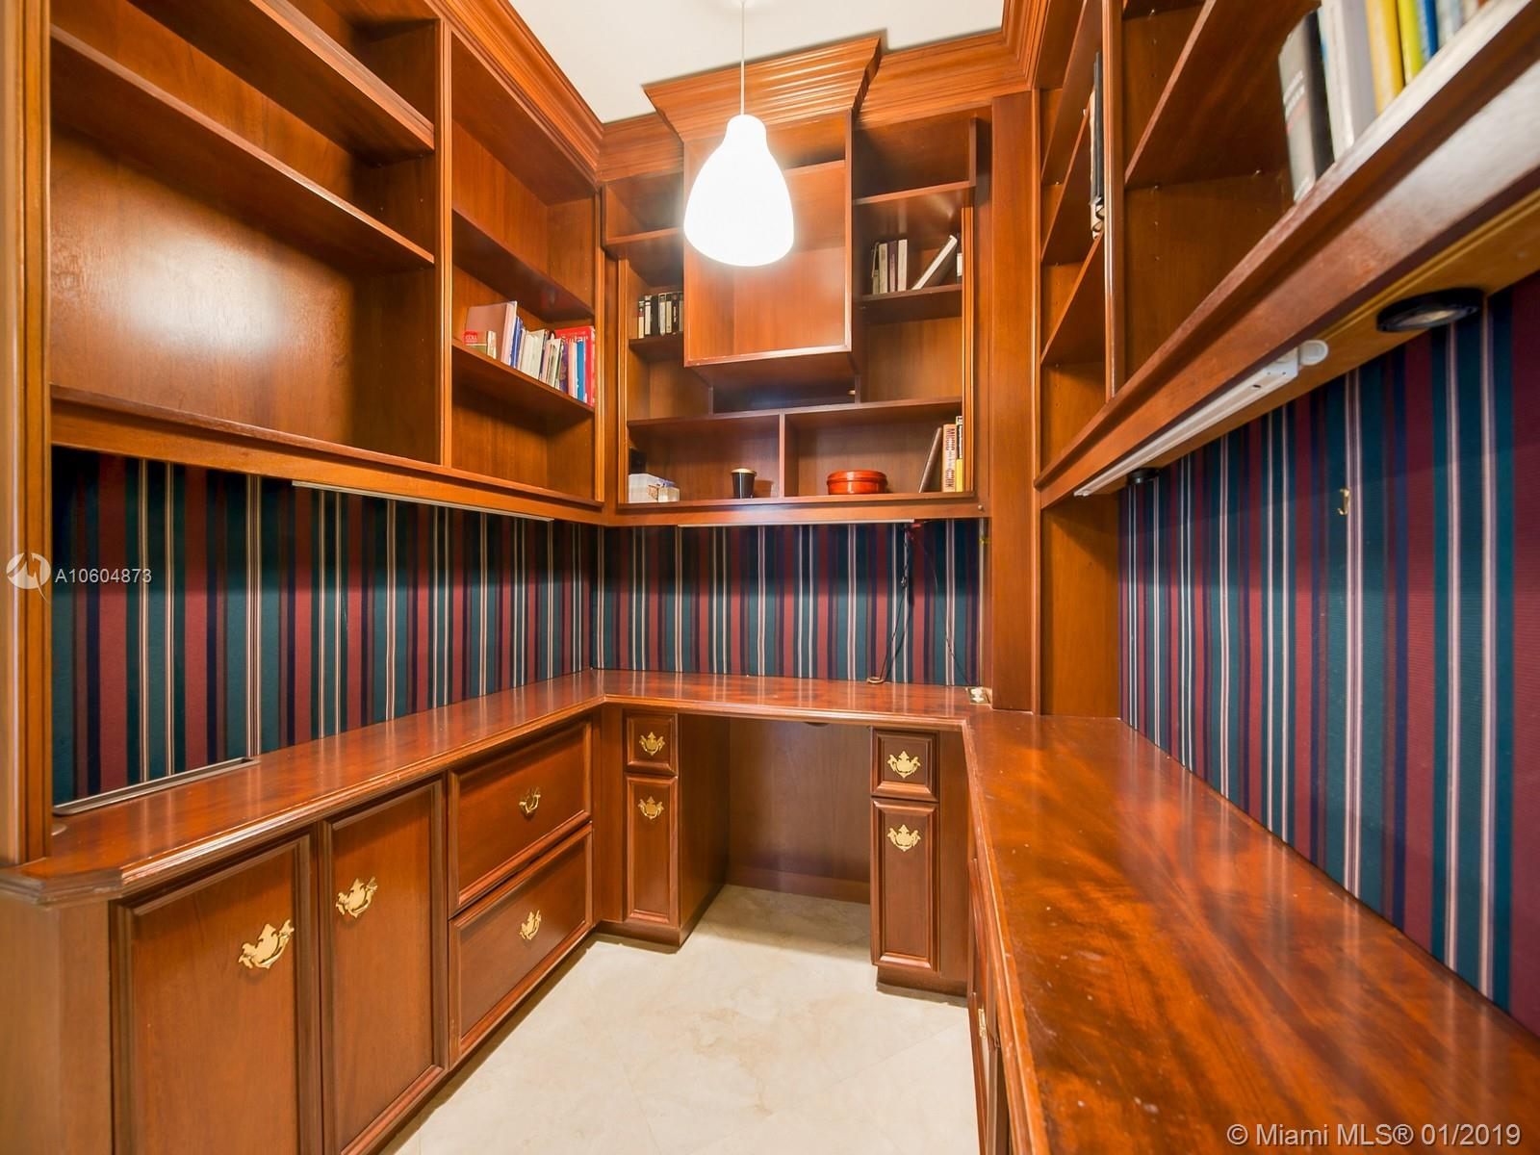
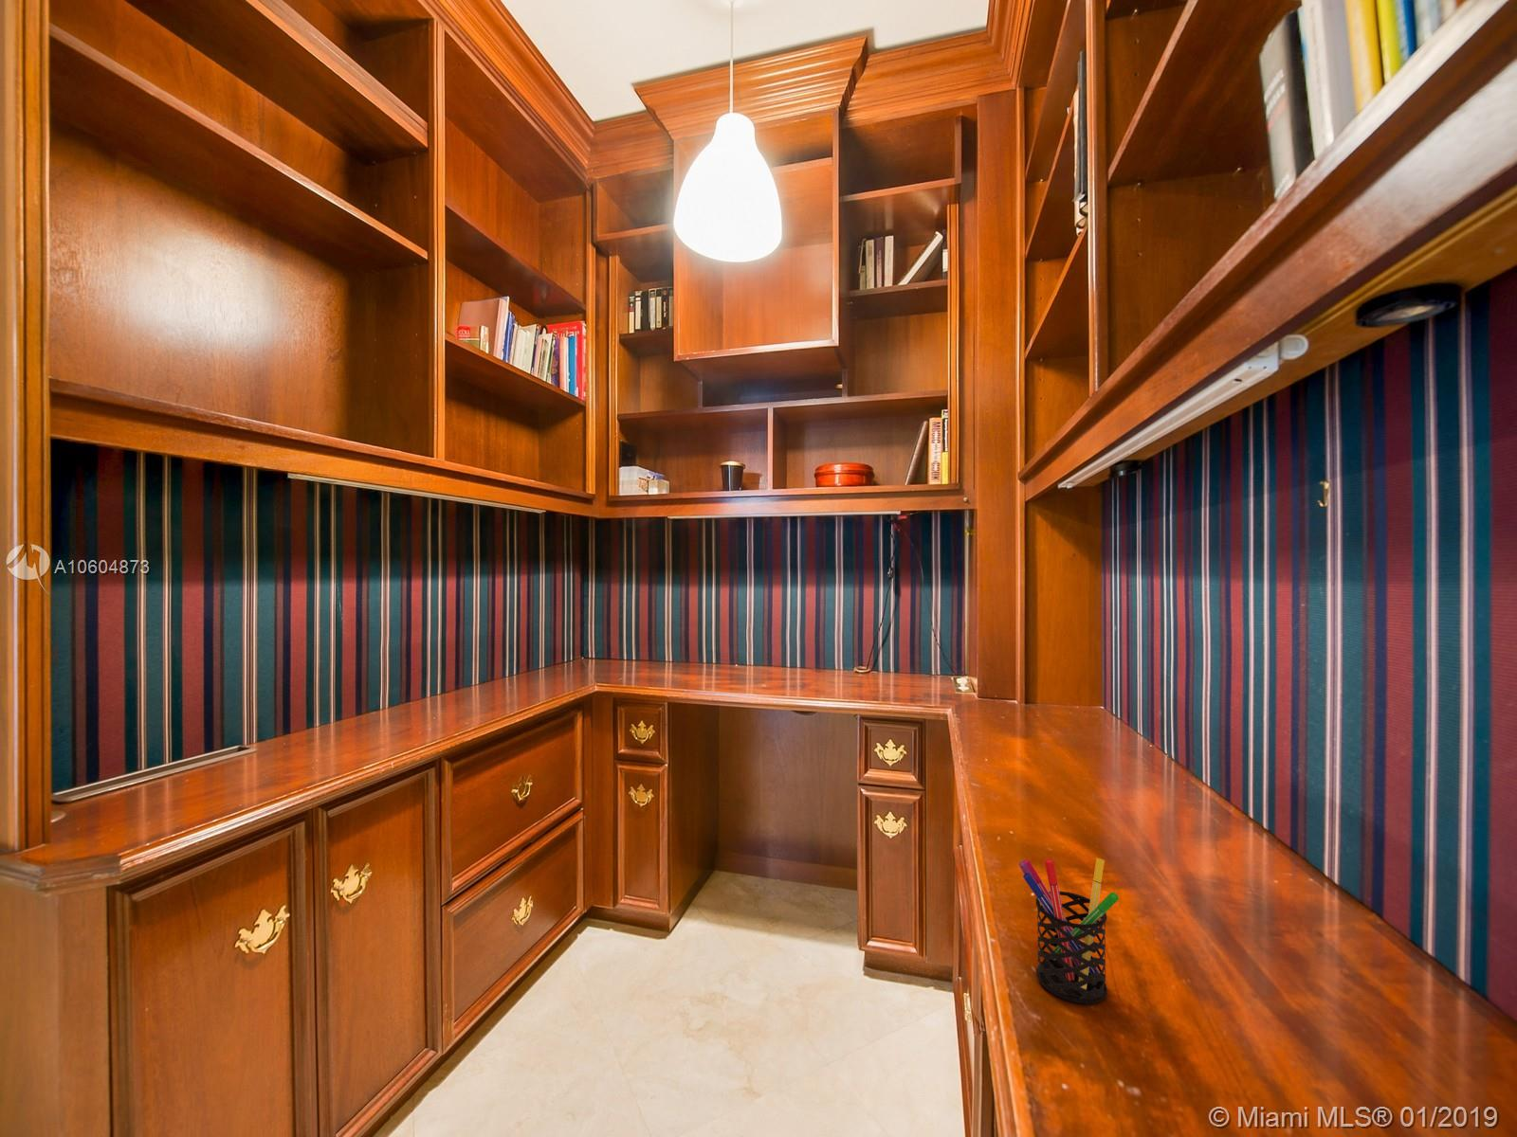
+ pen holder [1018,858,1119,1004]
